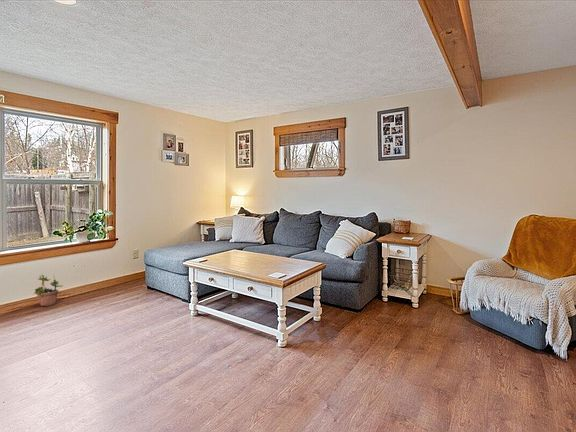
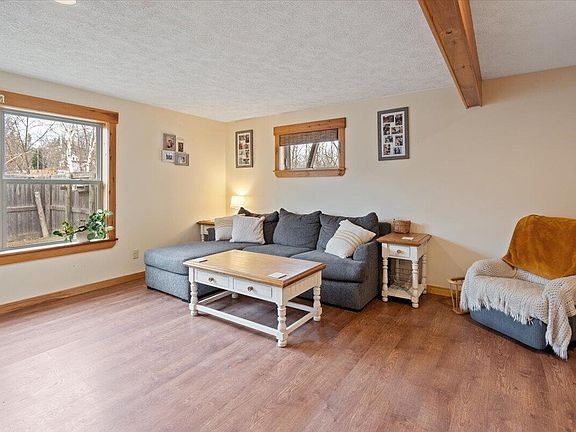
- potted plant [33,272,64,307]
